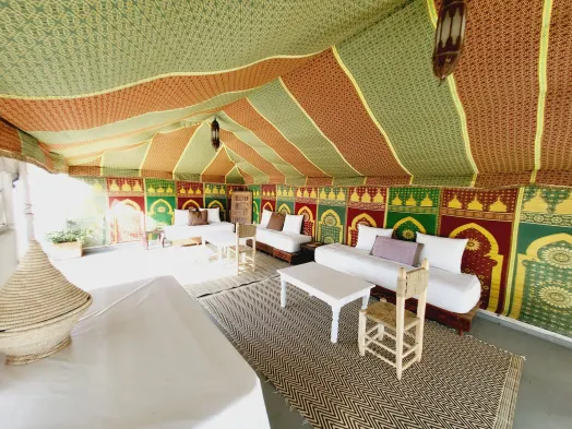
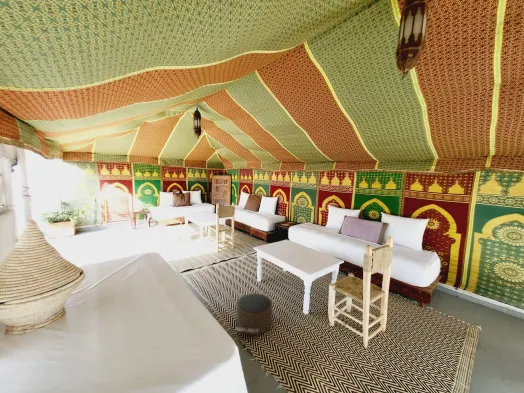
+ pouf [234,292,273,336]
